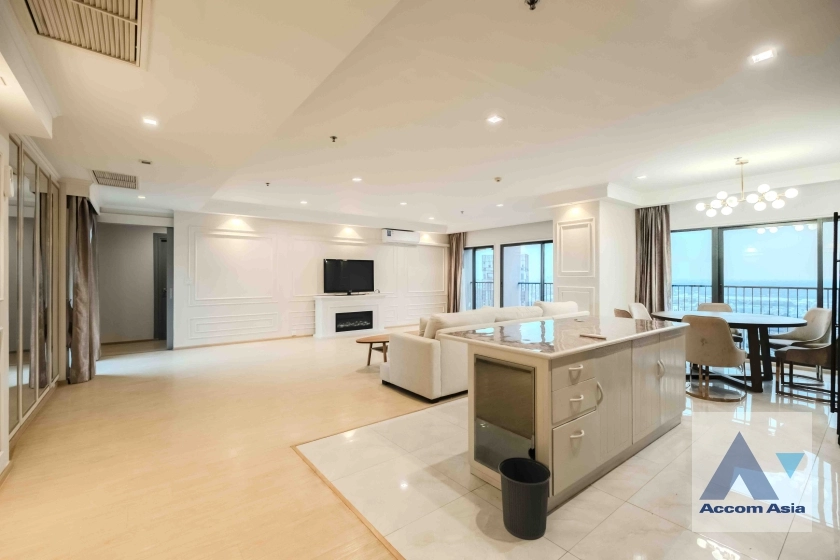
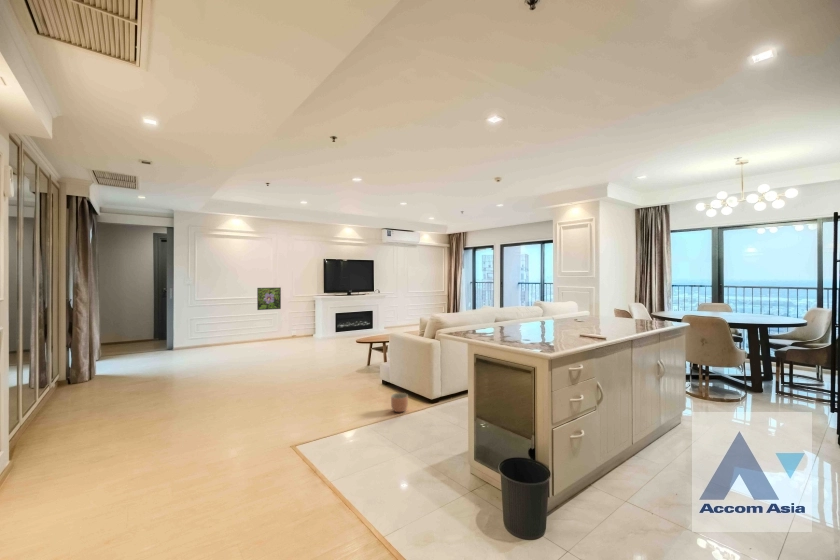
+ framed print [256,287,282,311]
+ planter [390,392,409,413]
